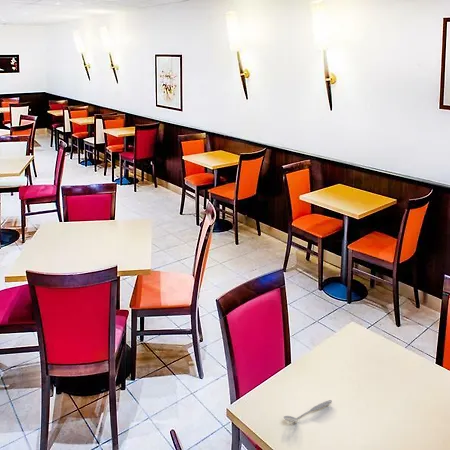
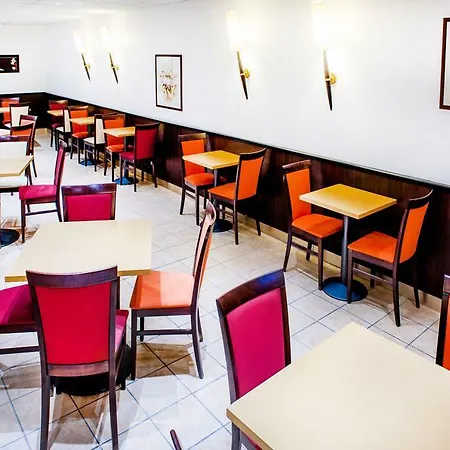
- spoon [283,399,333,423]
